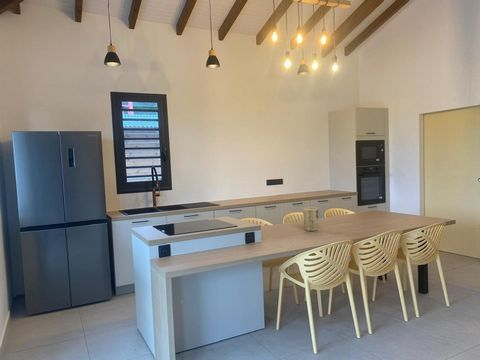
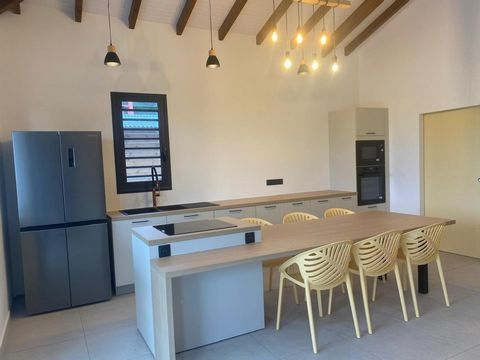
- plant pot [302,207,320,232]
